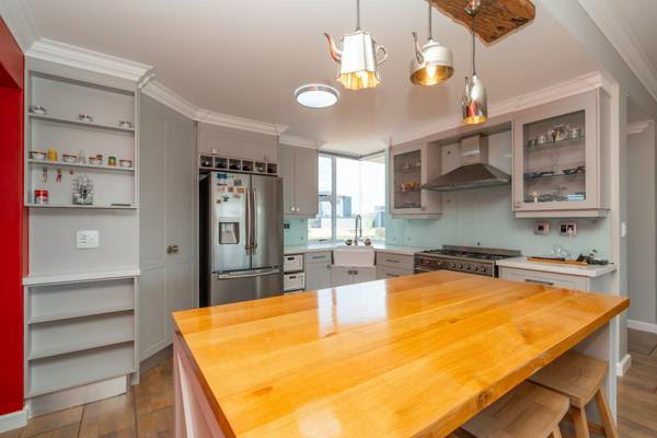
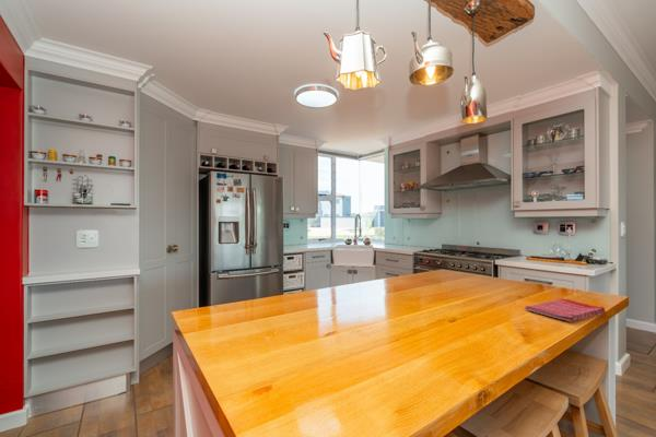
+ dish towel [524,297,607,323]
